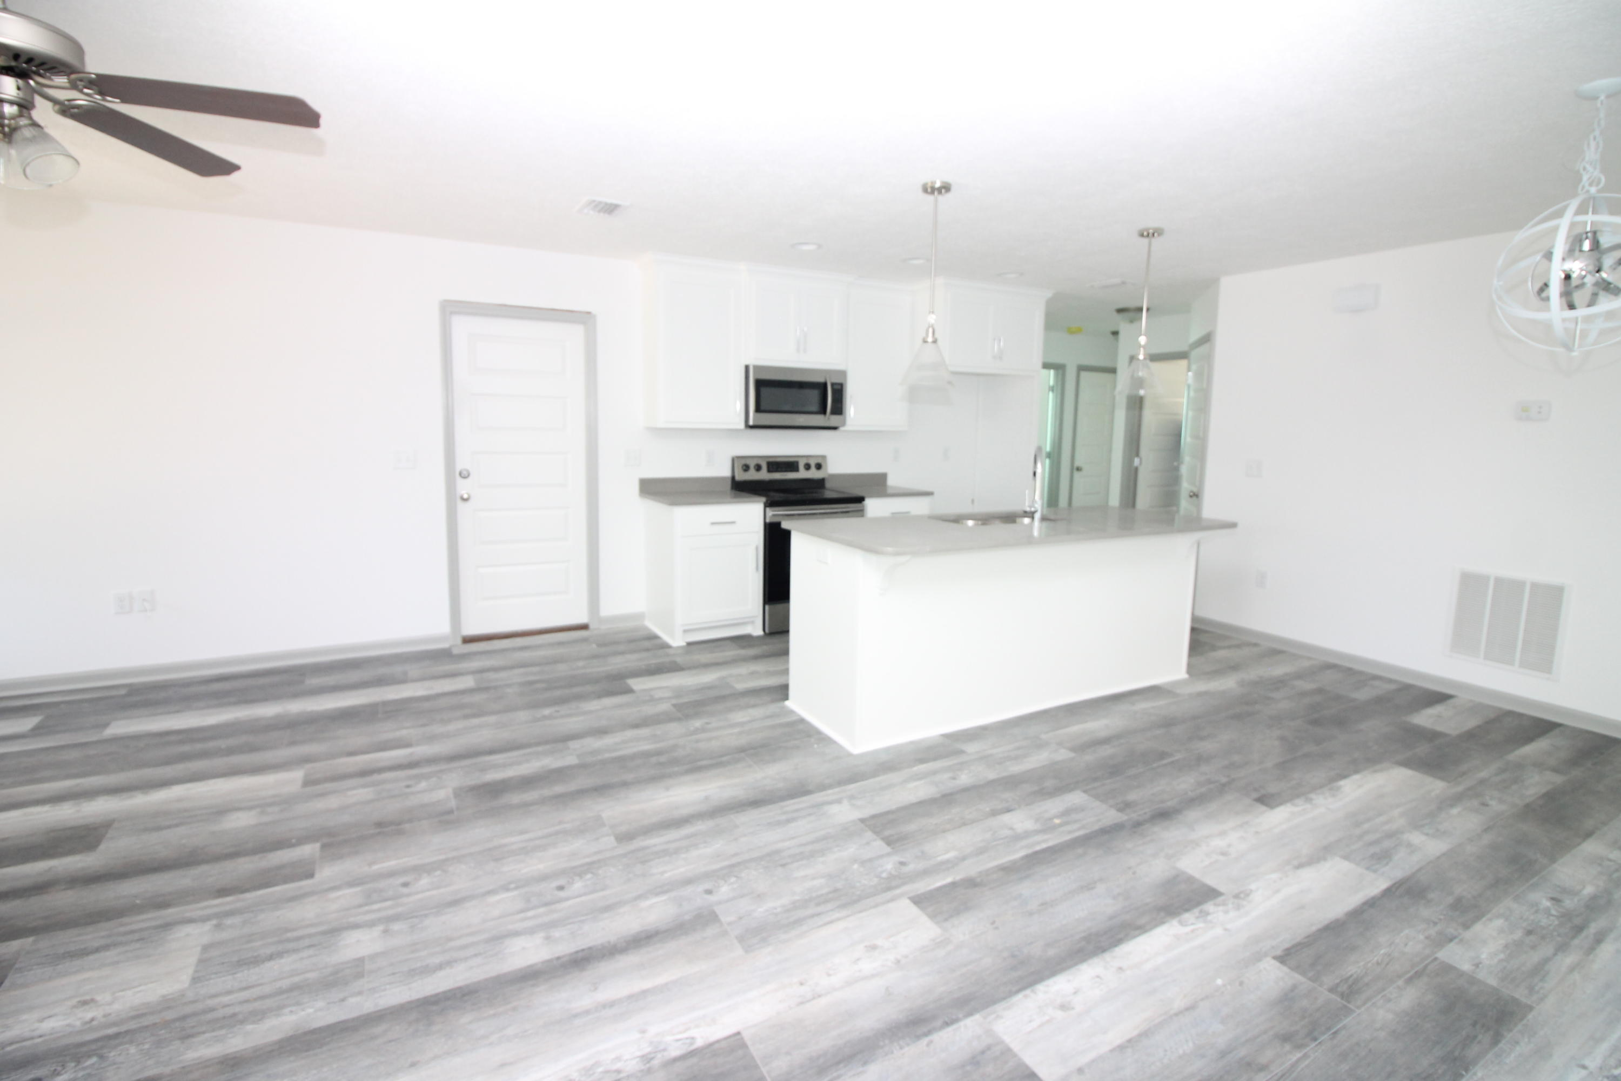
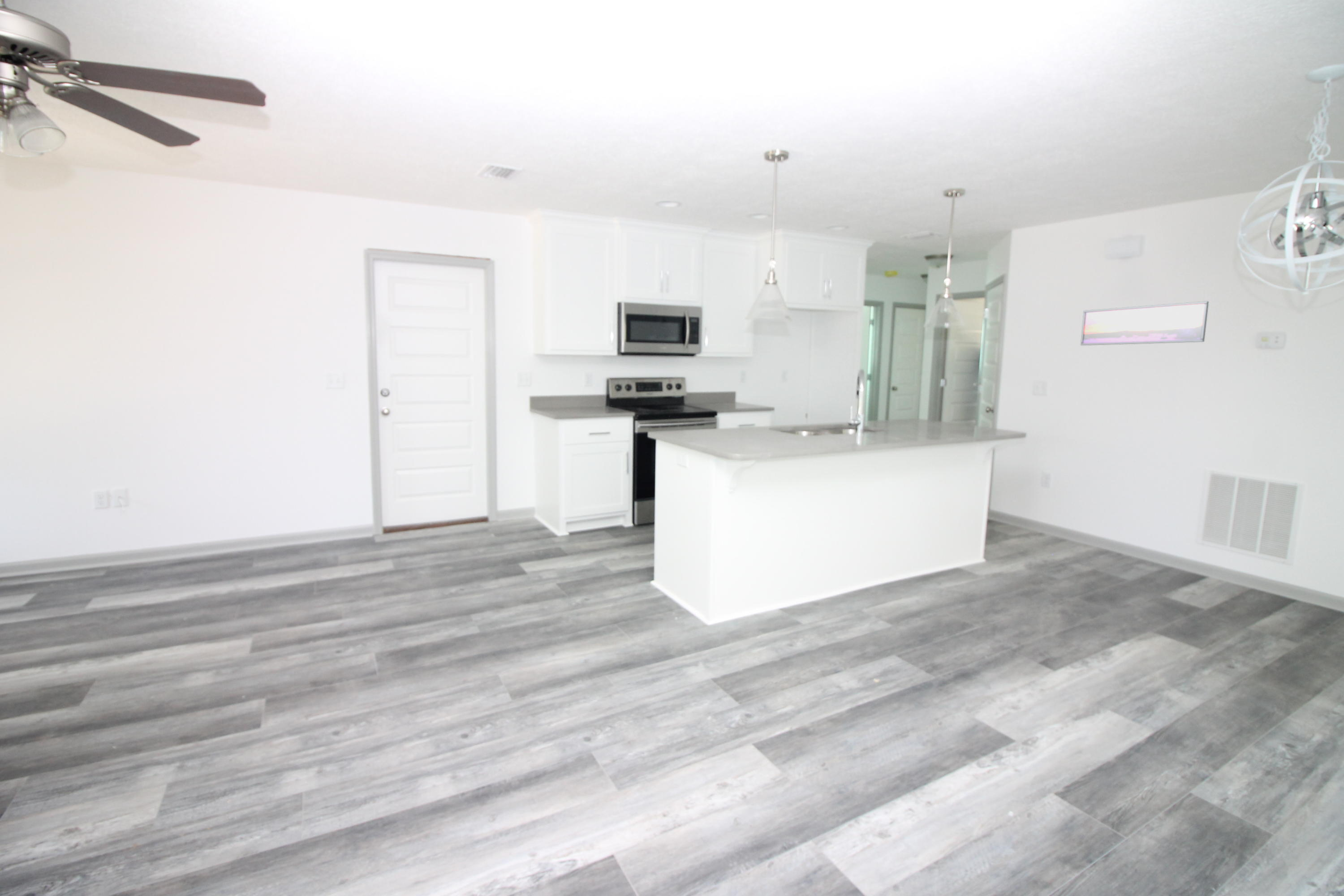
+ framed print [1080,301,1209,346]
